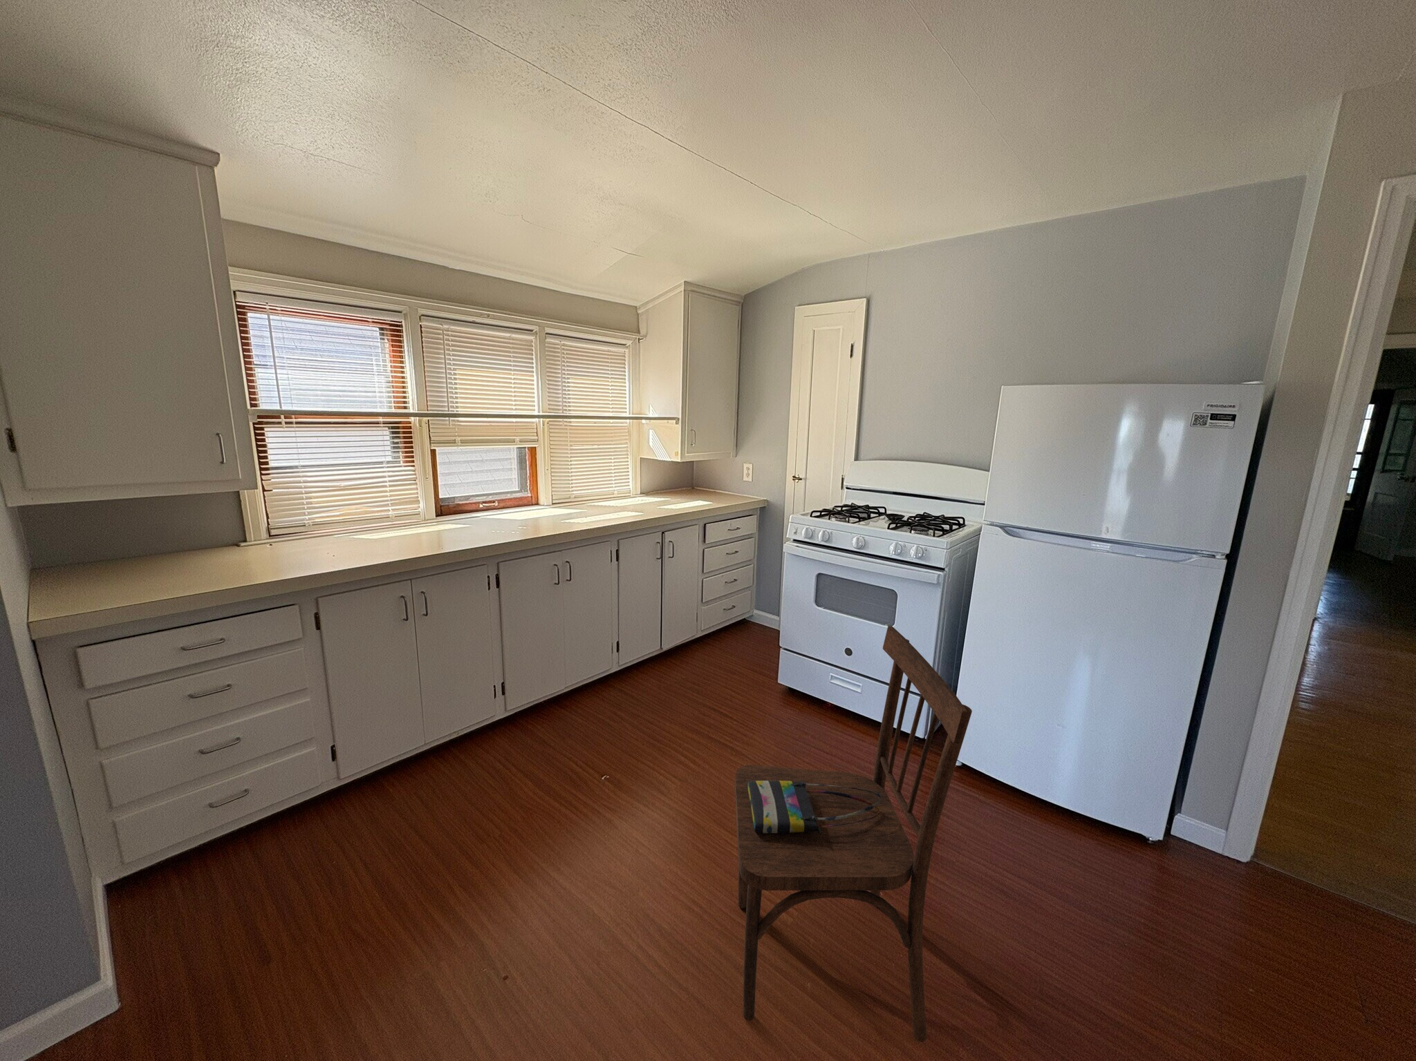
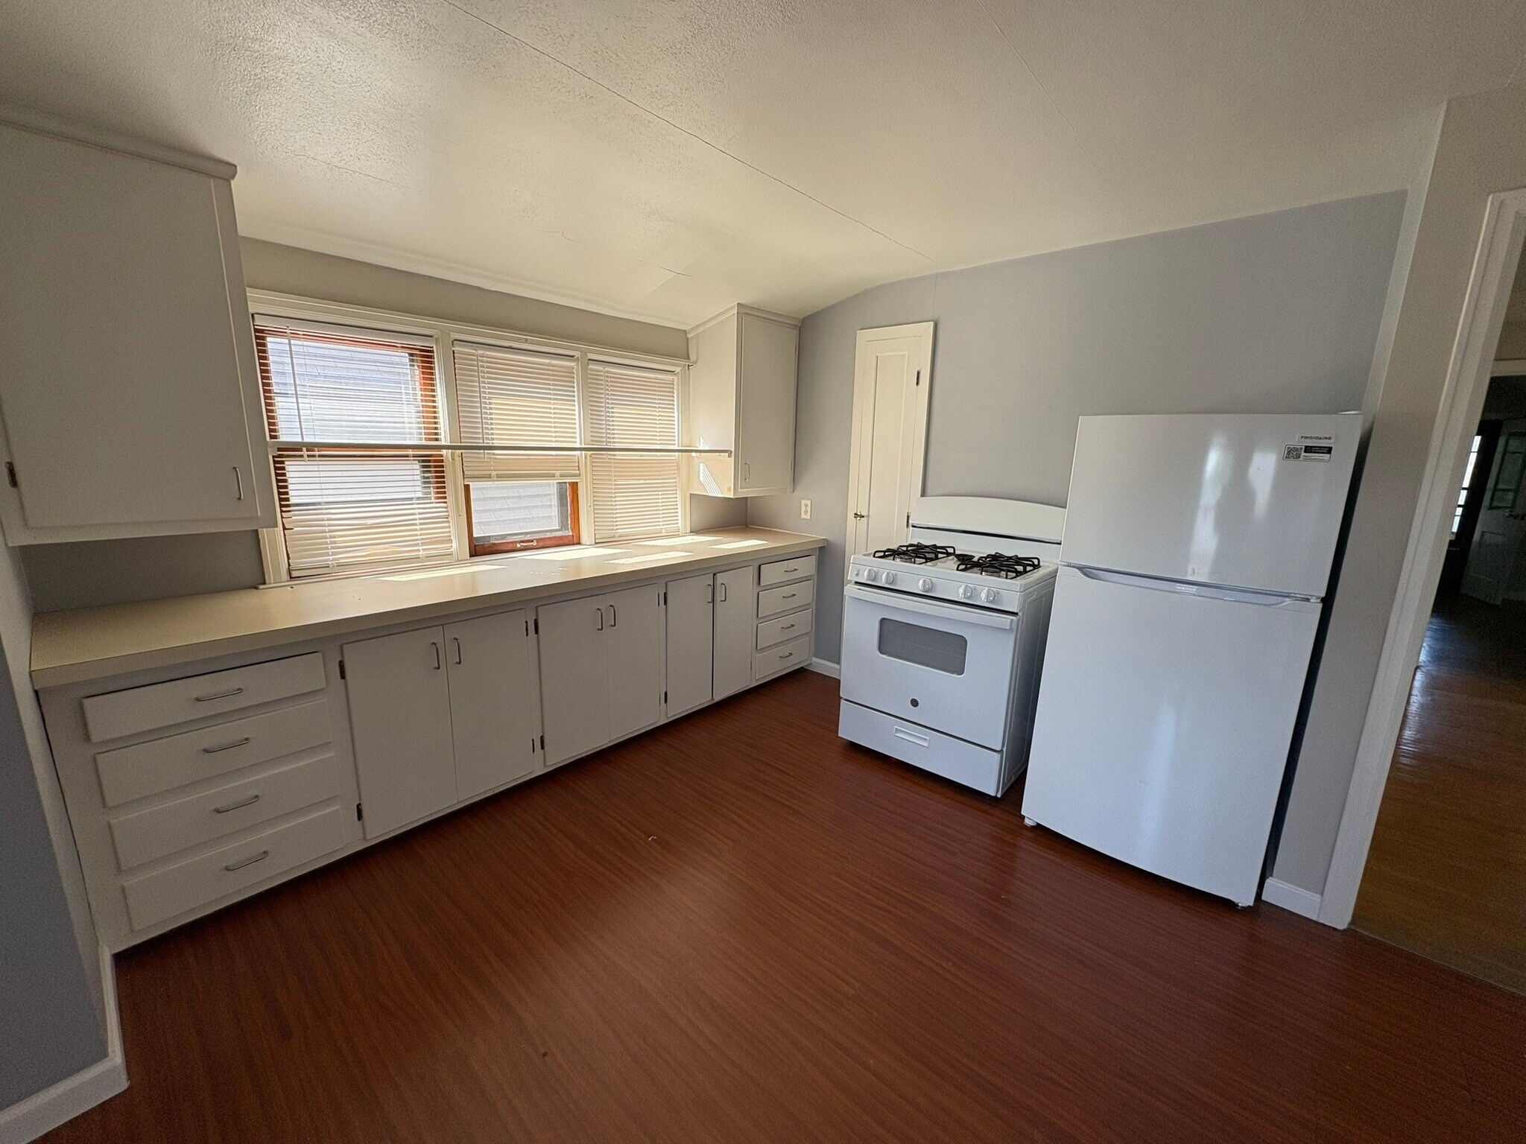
- dining chair [735,625,973,1043]
- tote bag [748,780,881,835]
